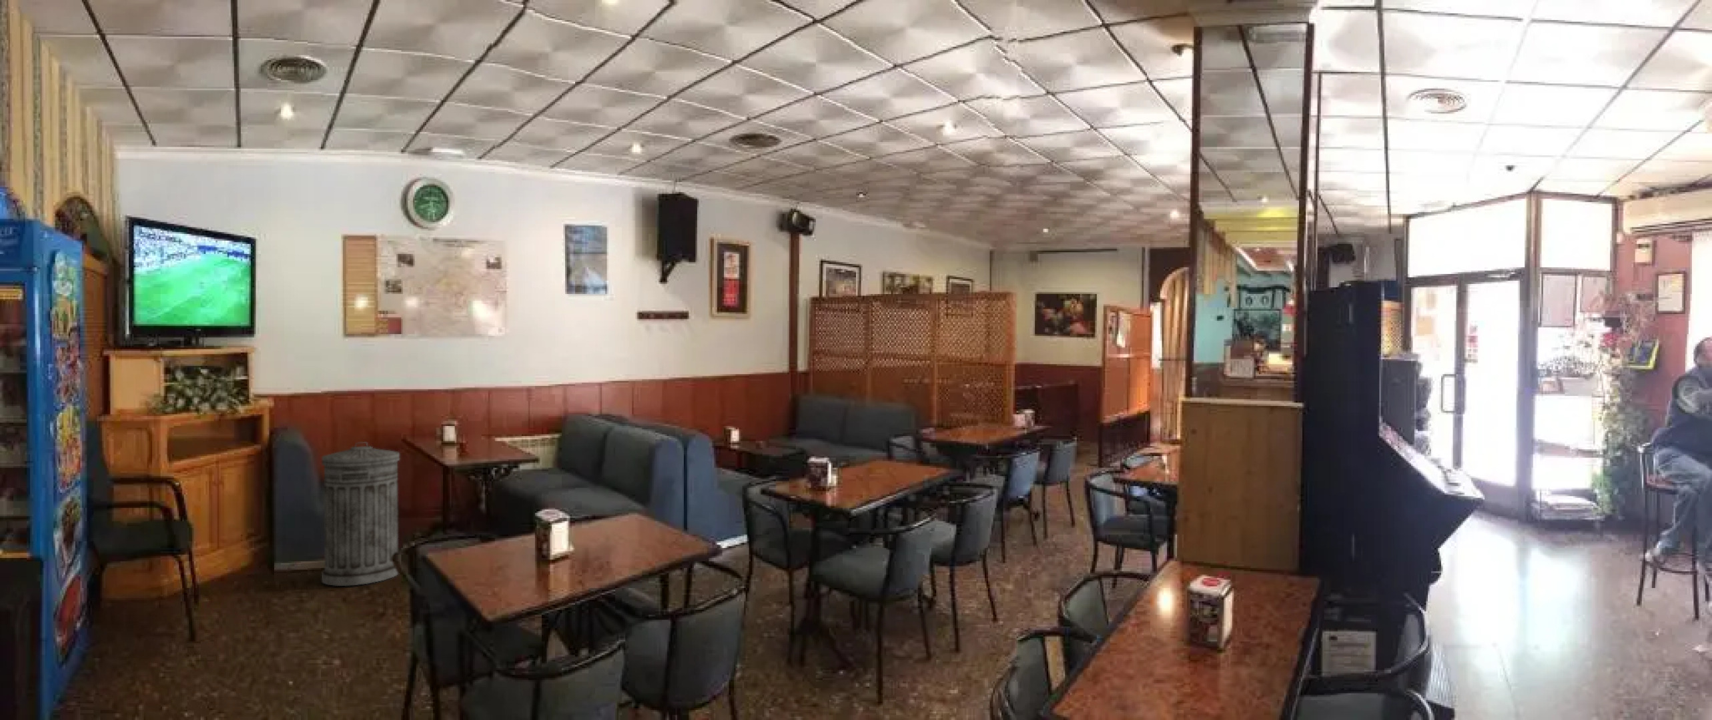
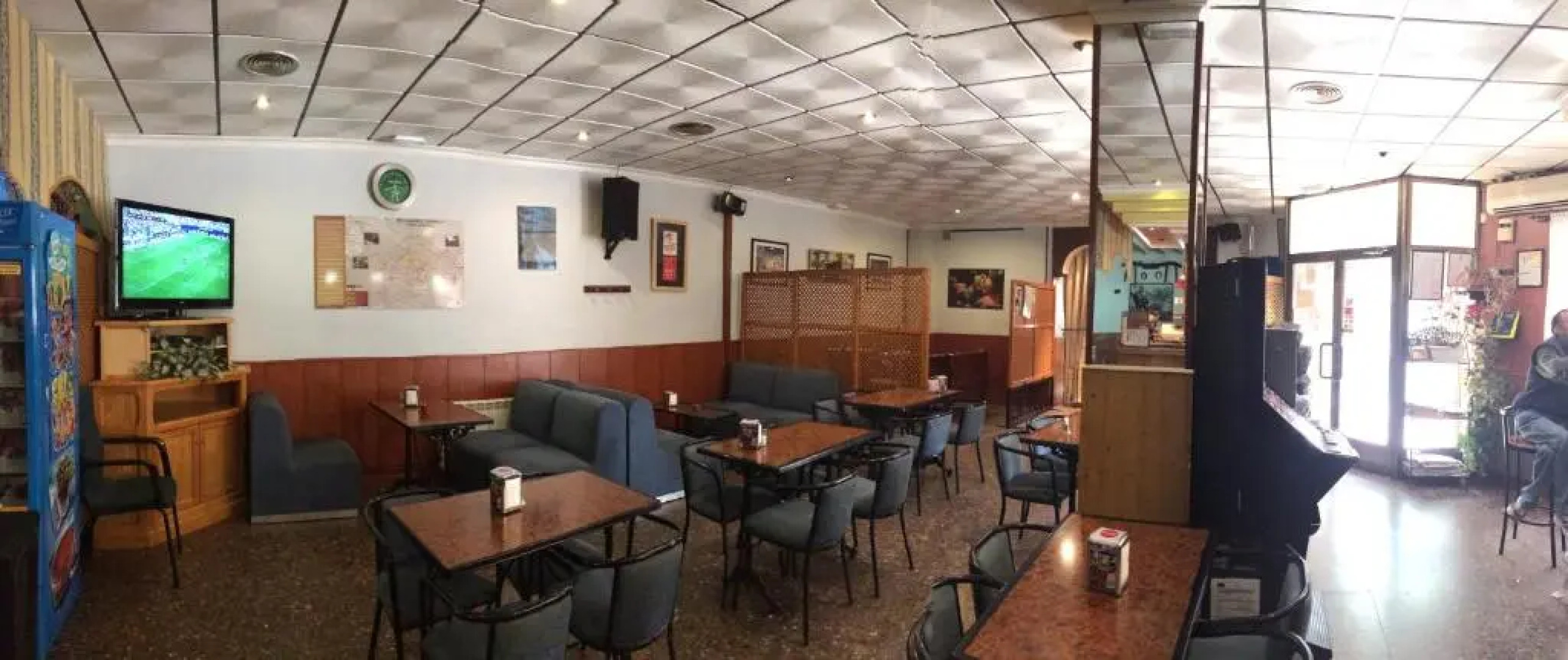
- trash can [321,442,401,587]
